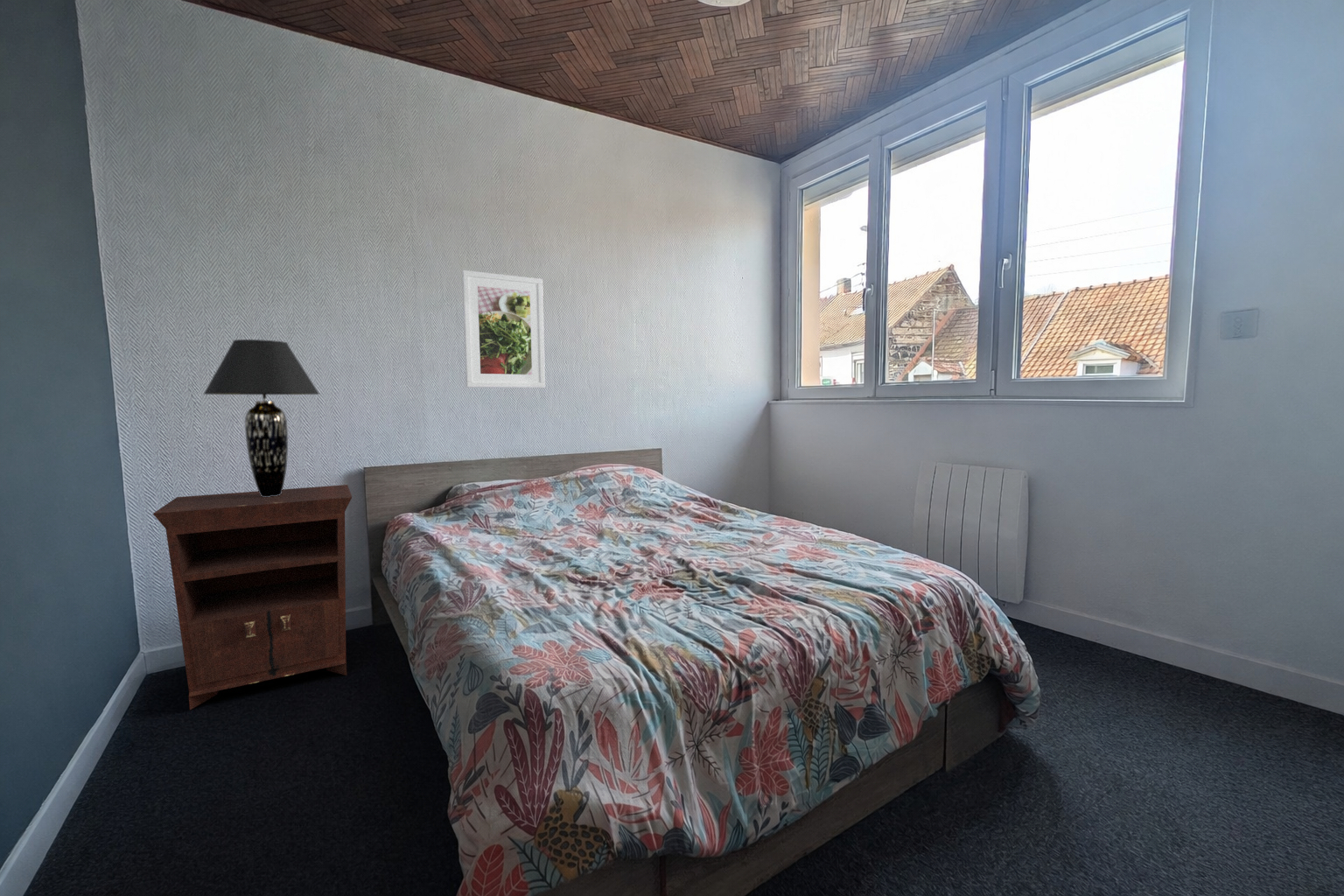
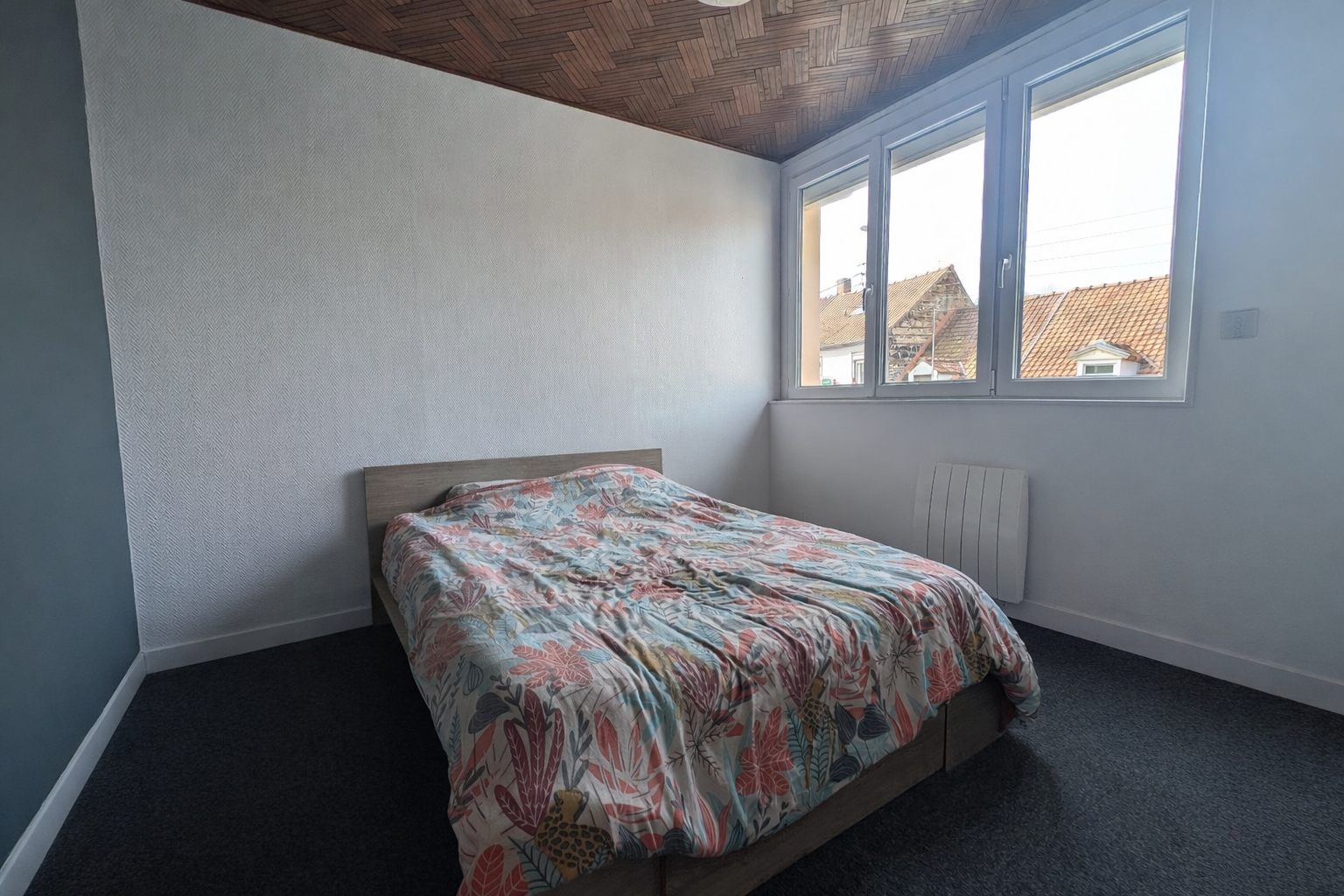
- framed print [461,269,546,388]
- table lamp [202,339,320,497]
- nightstand [152,484,353,711]
